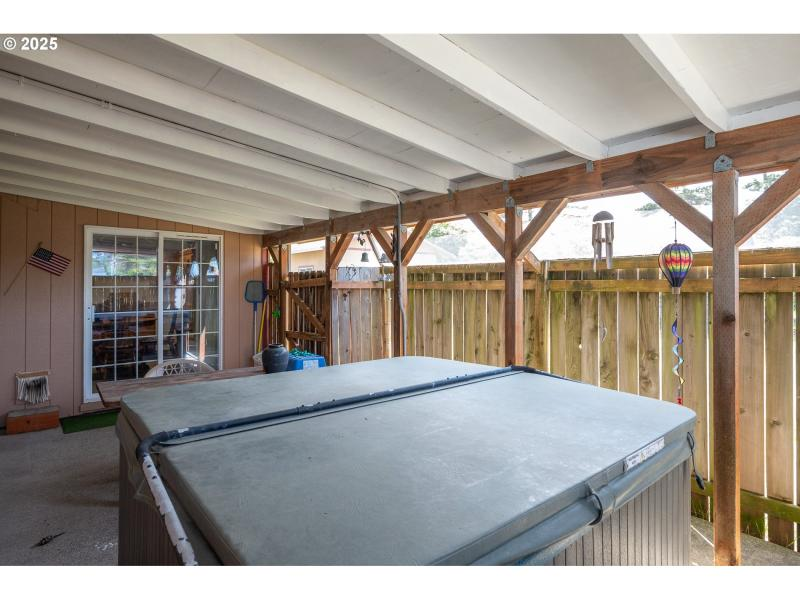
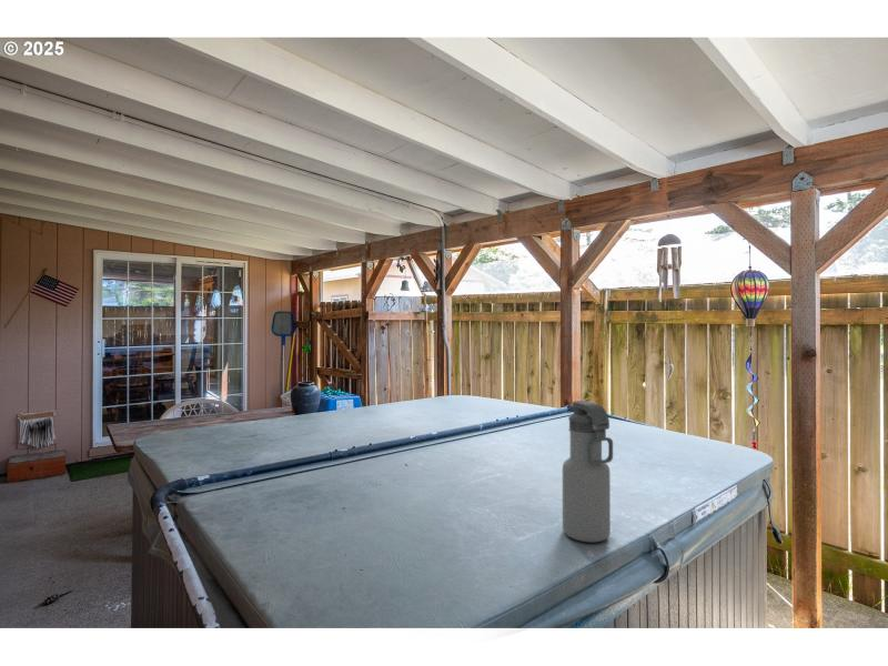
+ water bottle [562,400,614,544]
